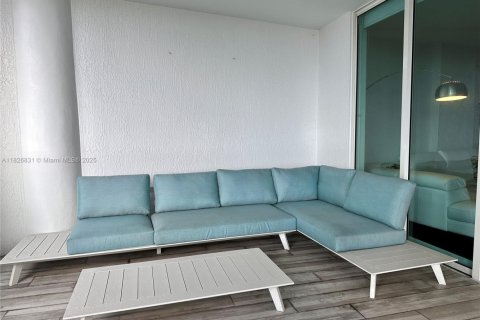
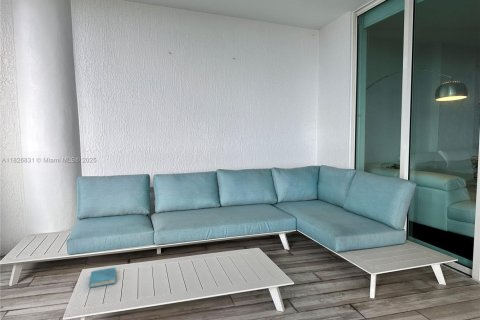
+ book [89,267,117,288]
